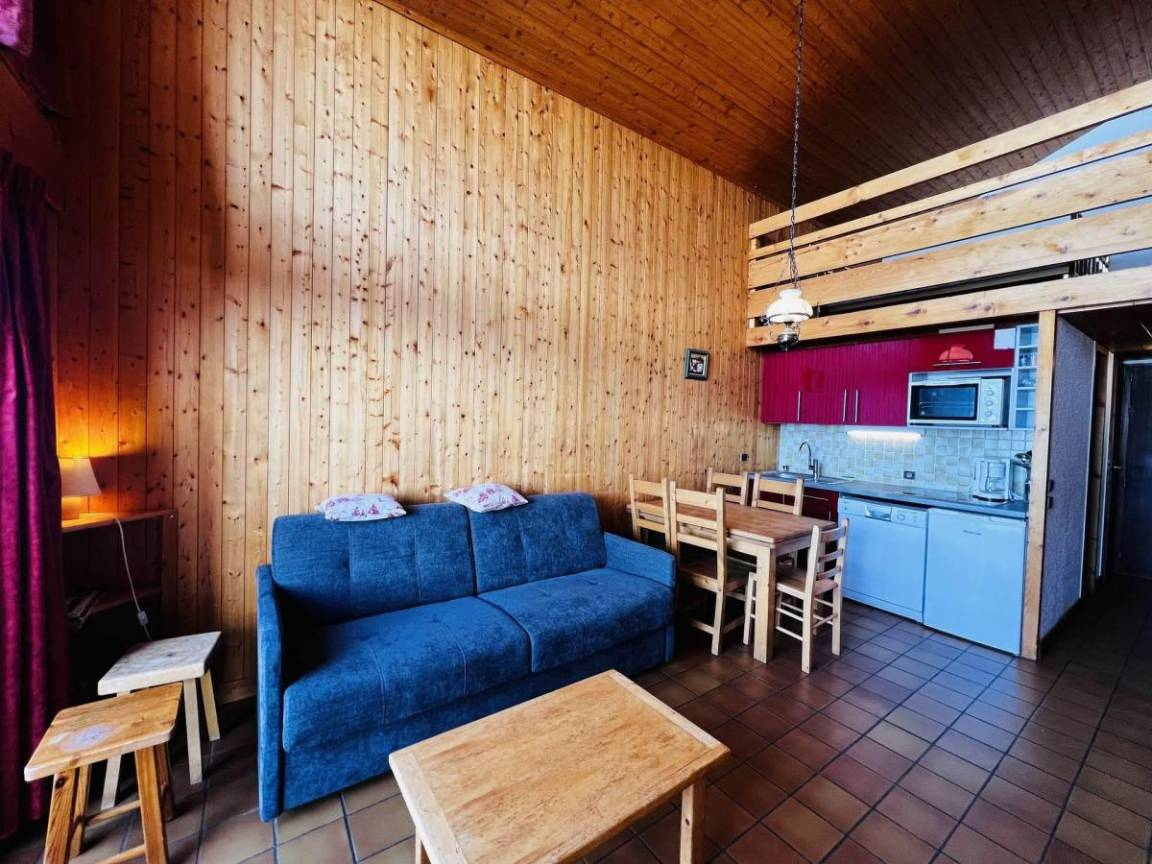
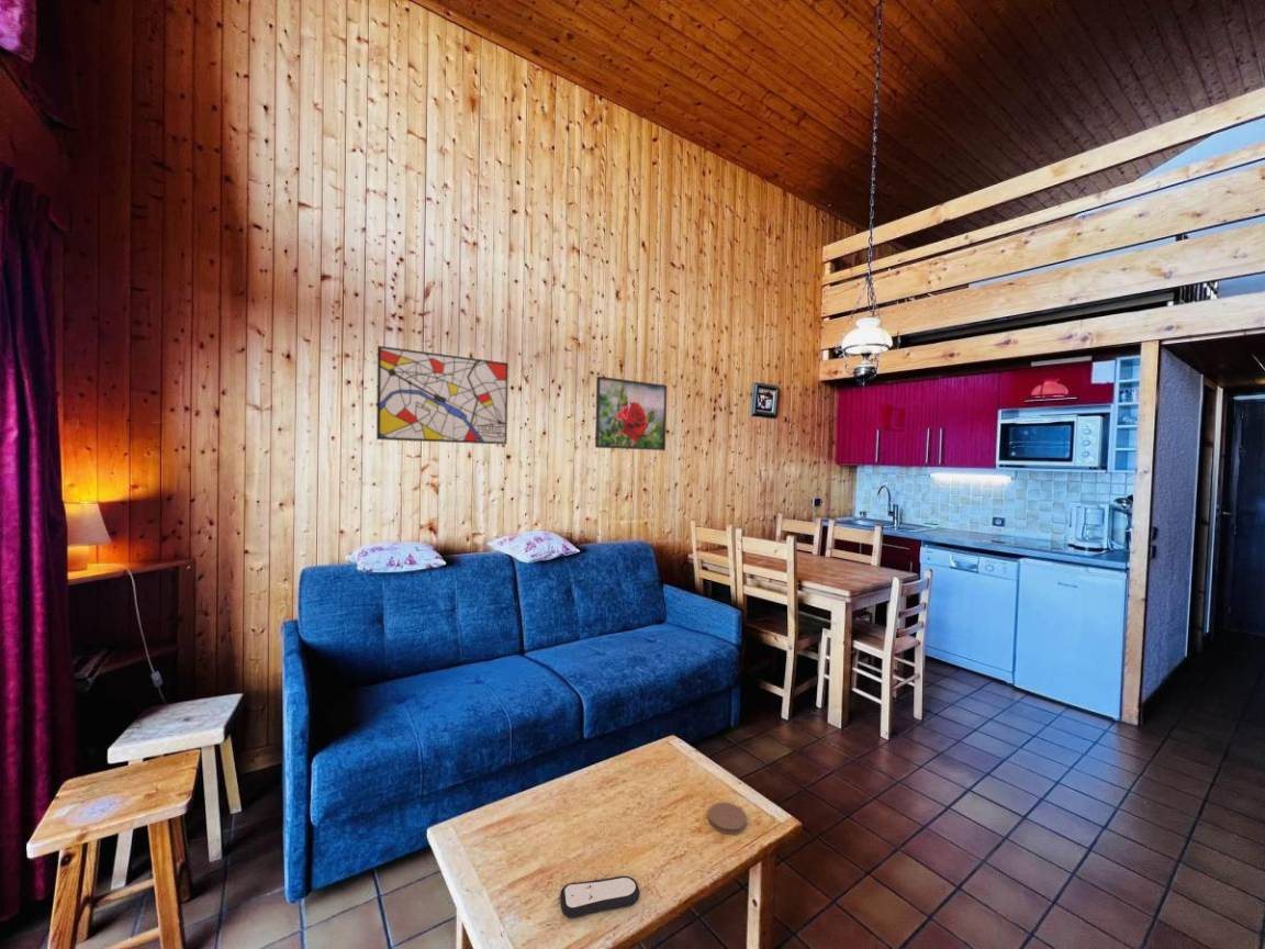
+ remote control [559,875,641,919]
+ coaster [707,802,748,836]
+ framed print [594,376,668,451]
+ wall art [376,345,510,446]
